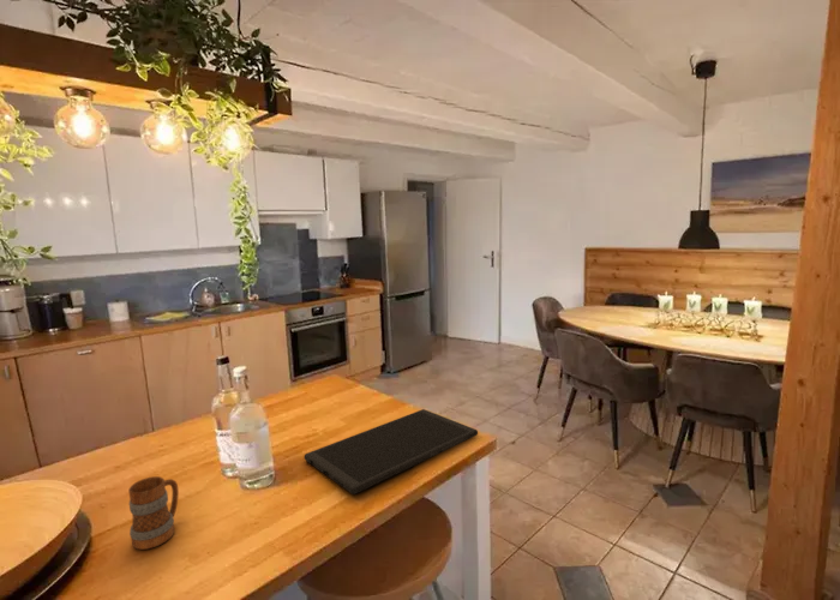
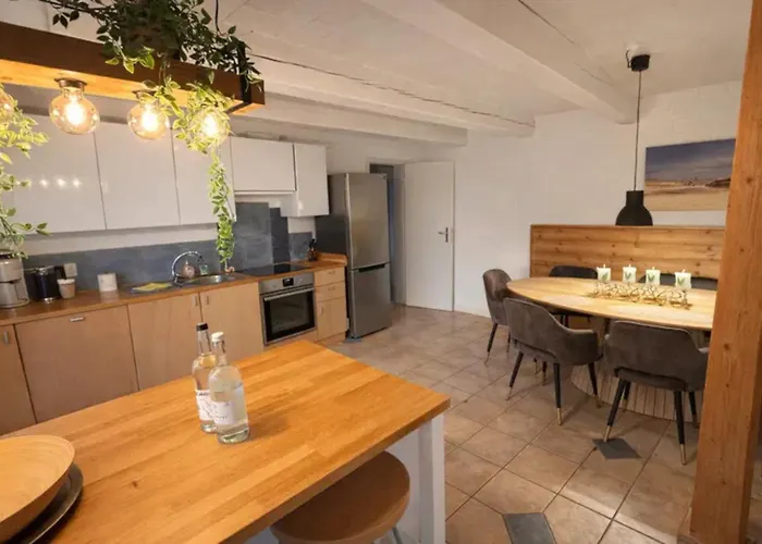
- mug [127,475,180,551]
- cutting board [302,408,479,496]
